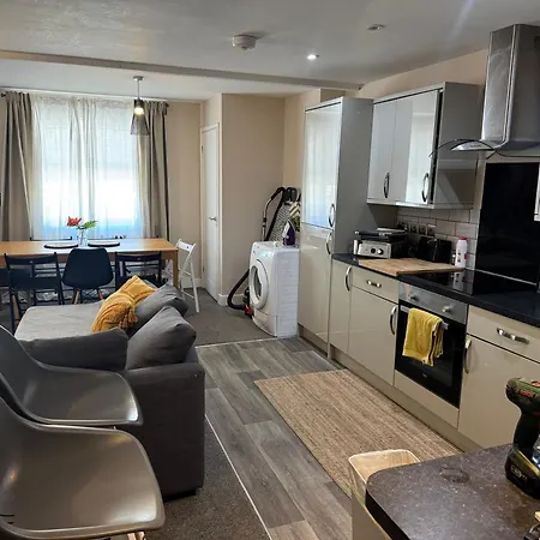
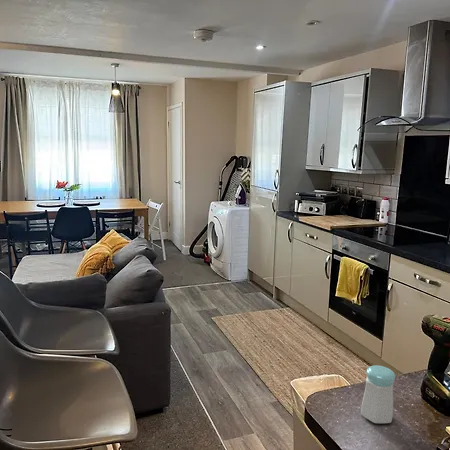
+ salt shaker [360,364,396,424]
